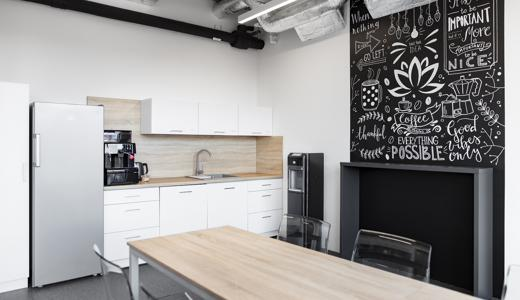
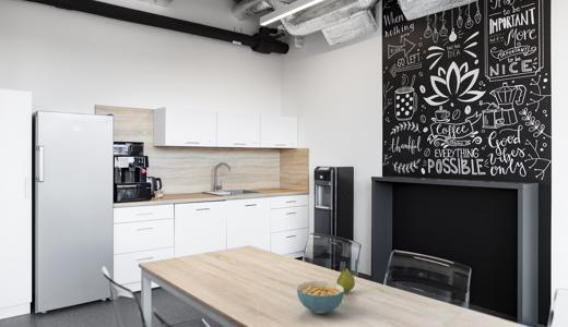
+ fruit [335,267,356,293]
+ cereal bowl [296,280,345,315]
